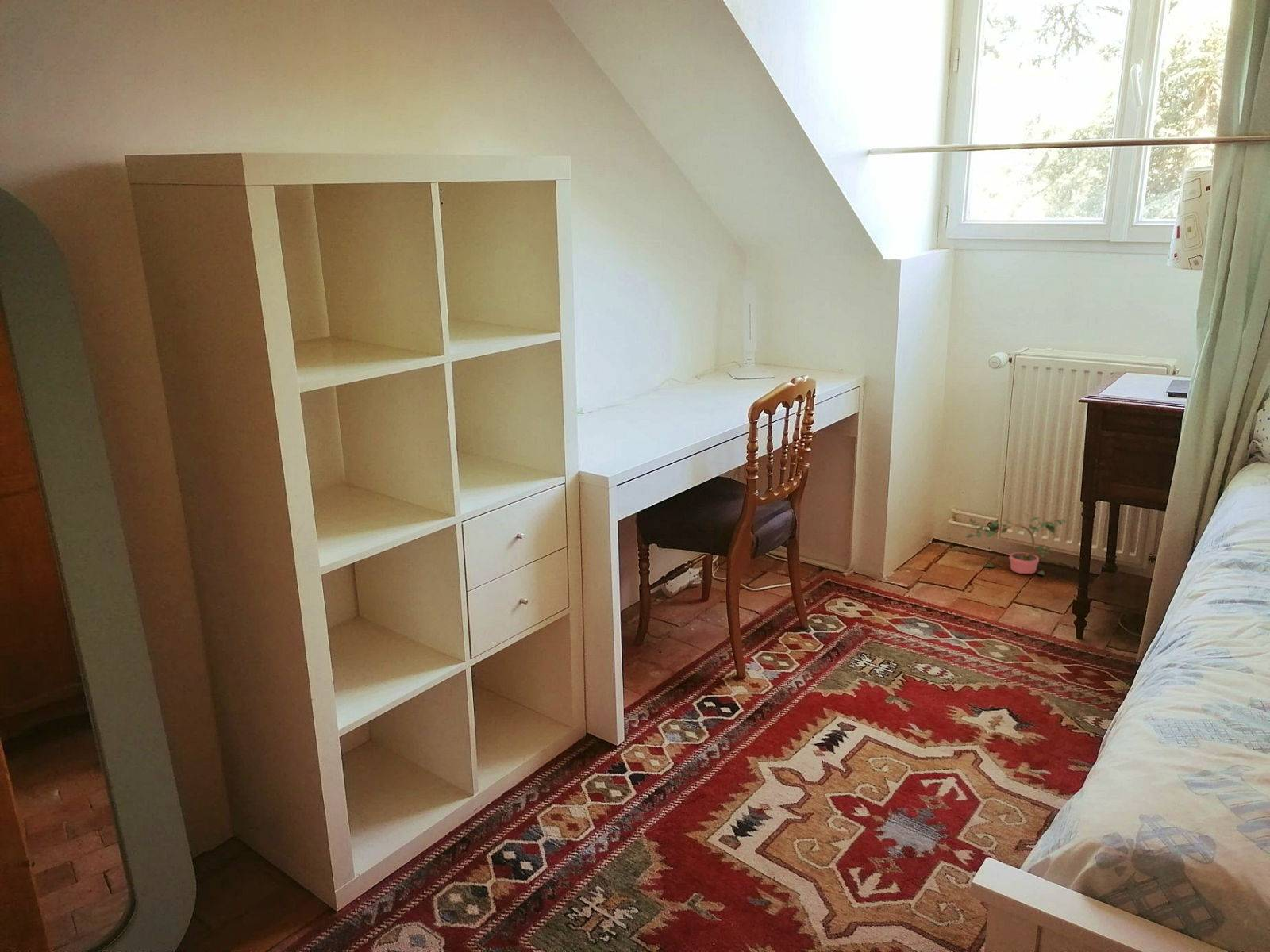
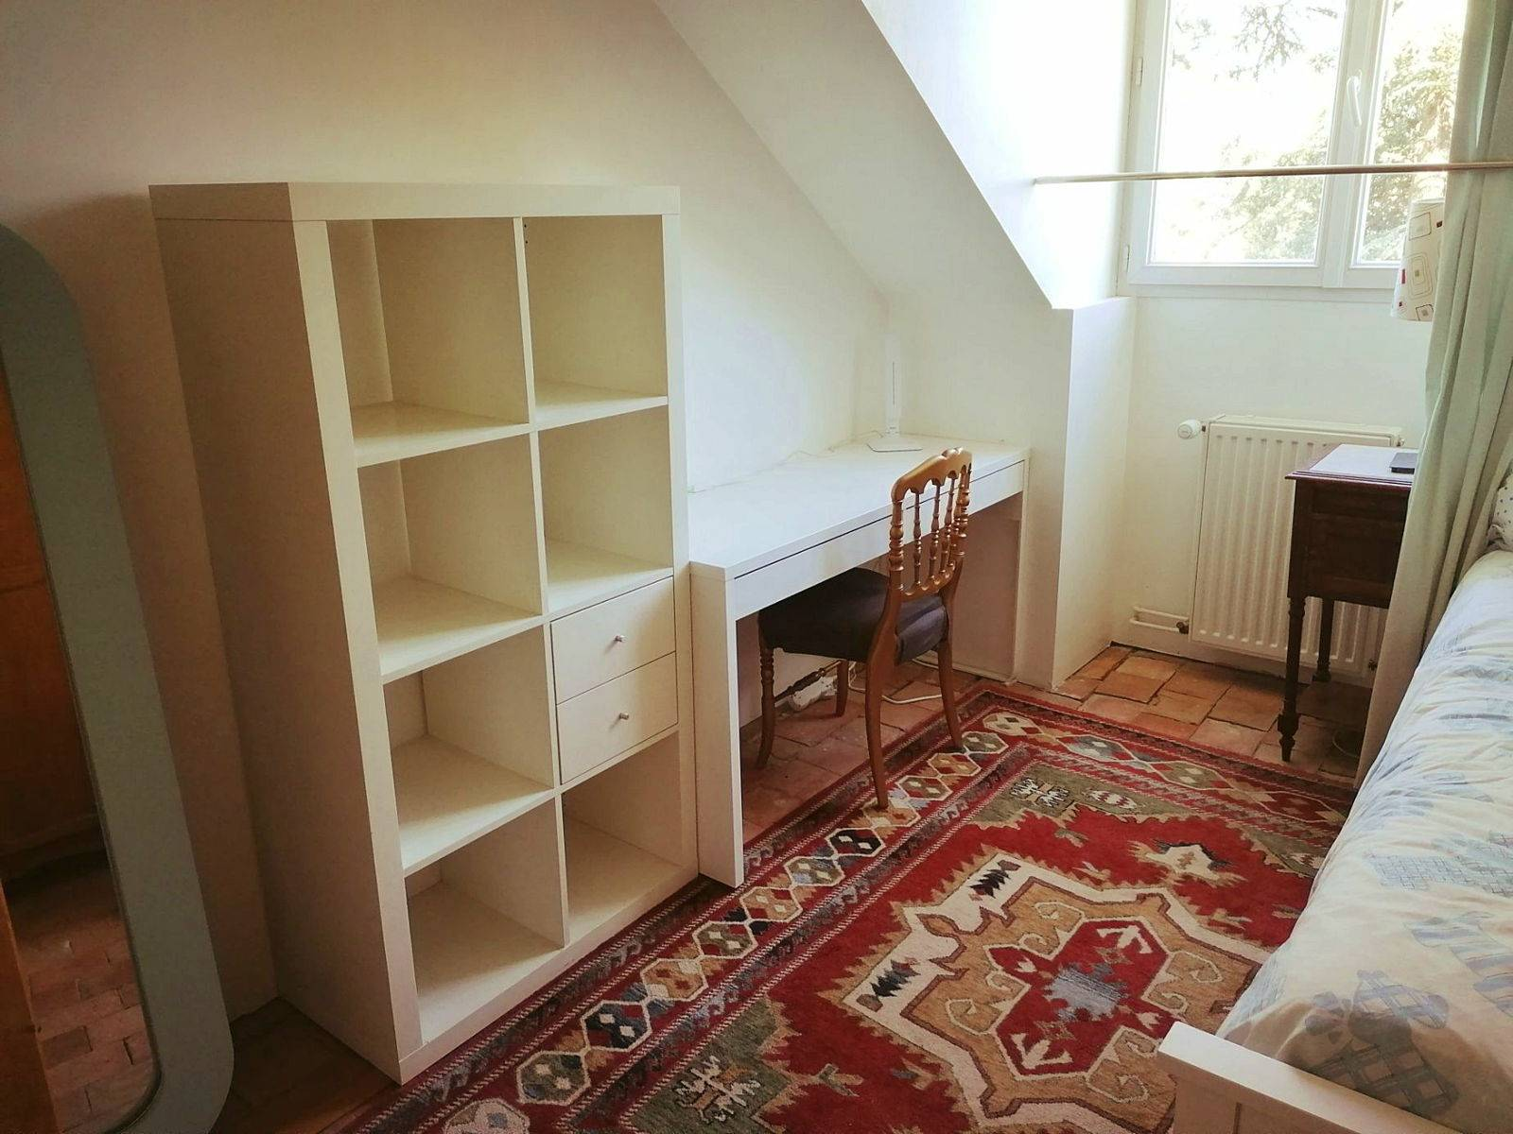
- potted plant [964,512,1068,575]
